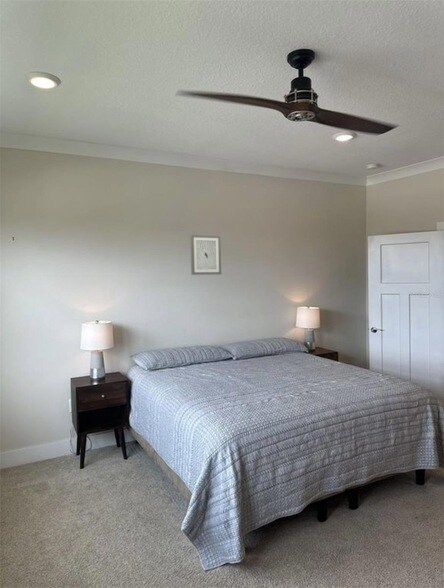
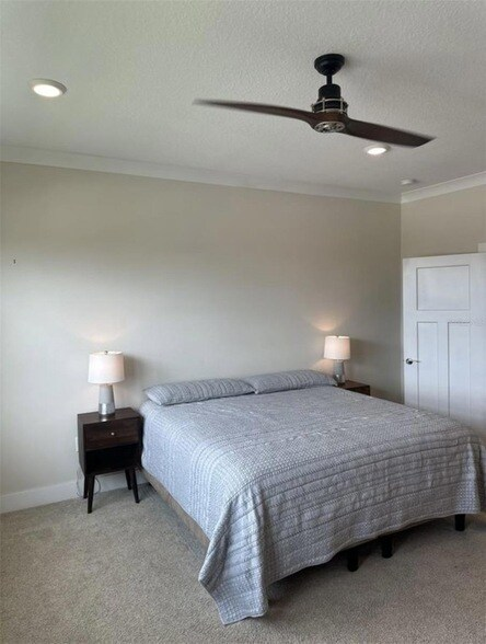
- wall art [189,234,222,276]
